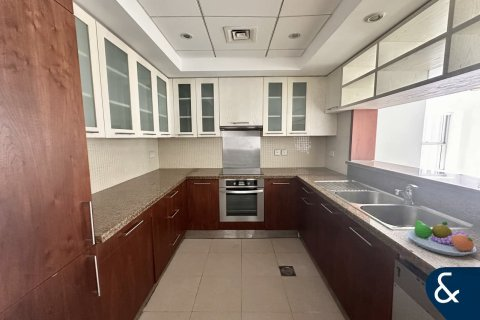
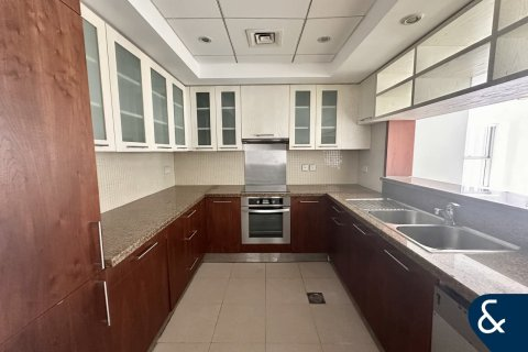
- fruit bowl [407,219,477,257]
